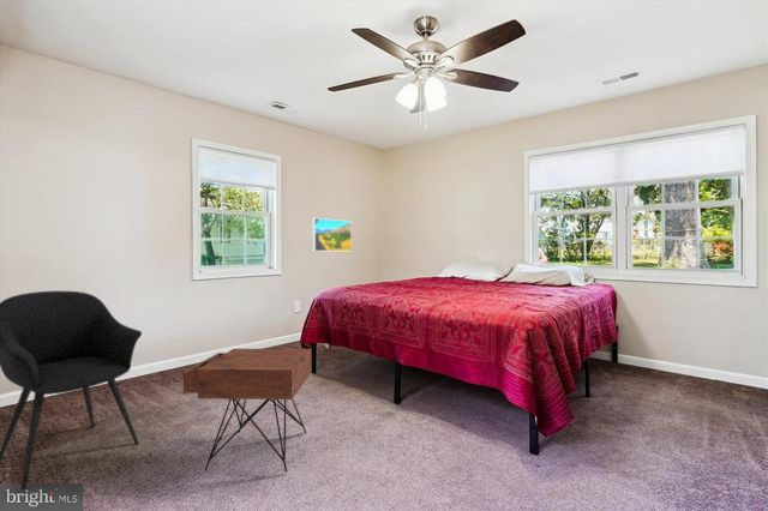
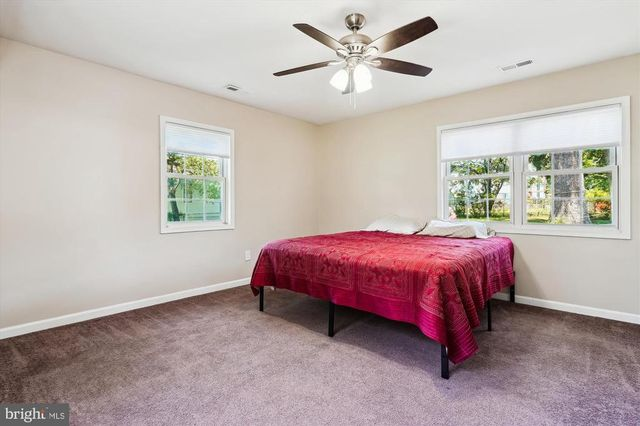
- armchair [0,290,143,491]
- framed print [312,217,353,252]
- nightstand [182,348,312,473]
